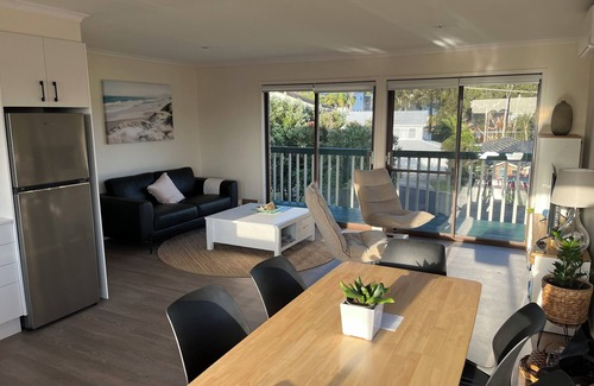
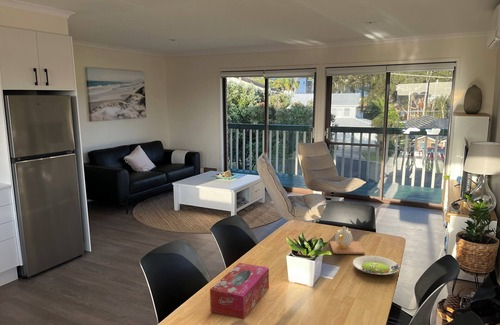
+ salad plate [352,255,401,276]
+ tissue box [209,262,270,320]
+ teapot [329,226,366,255]
